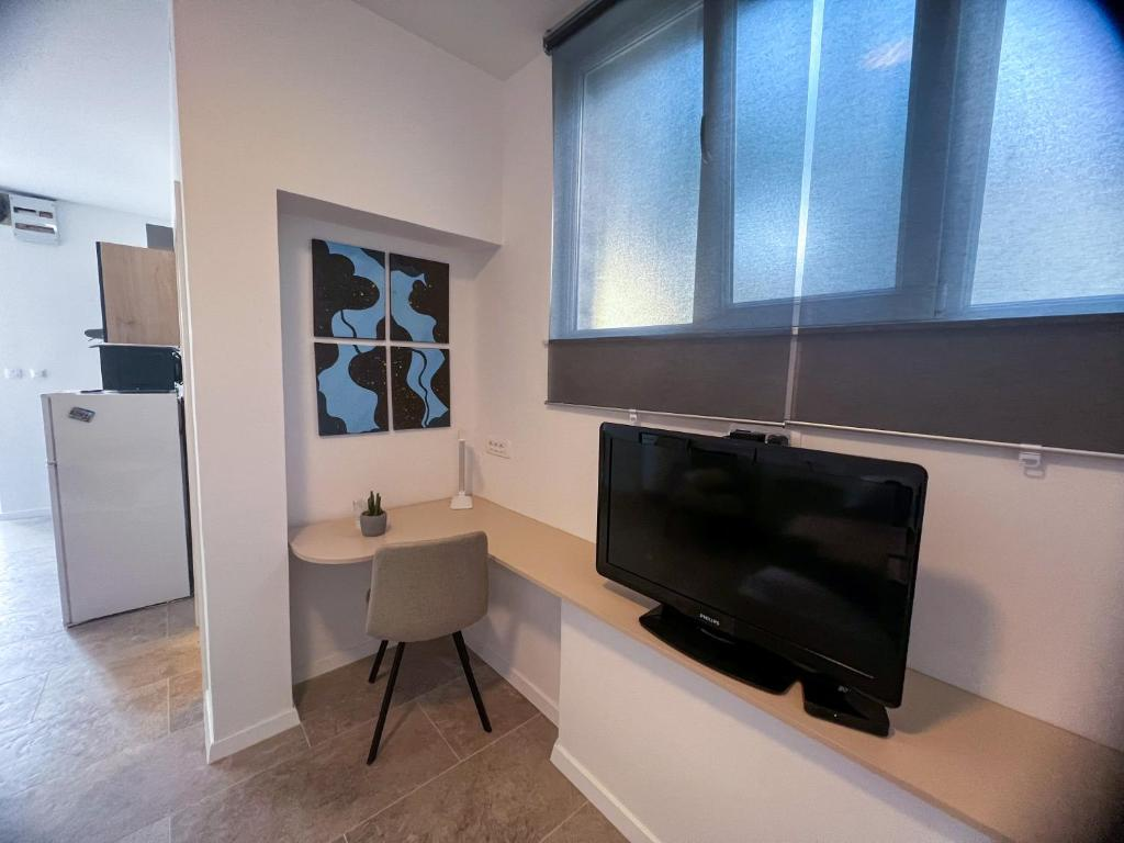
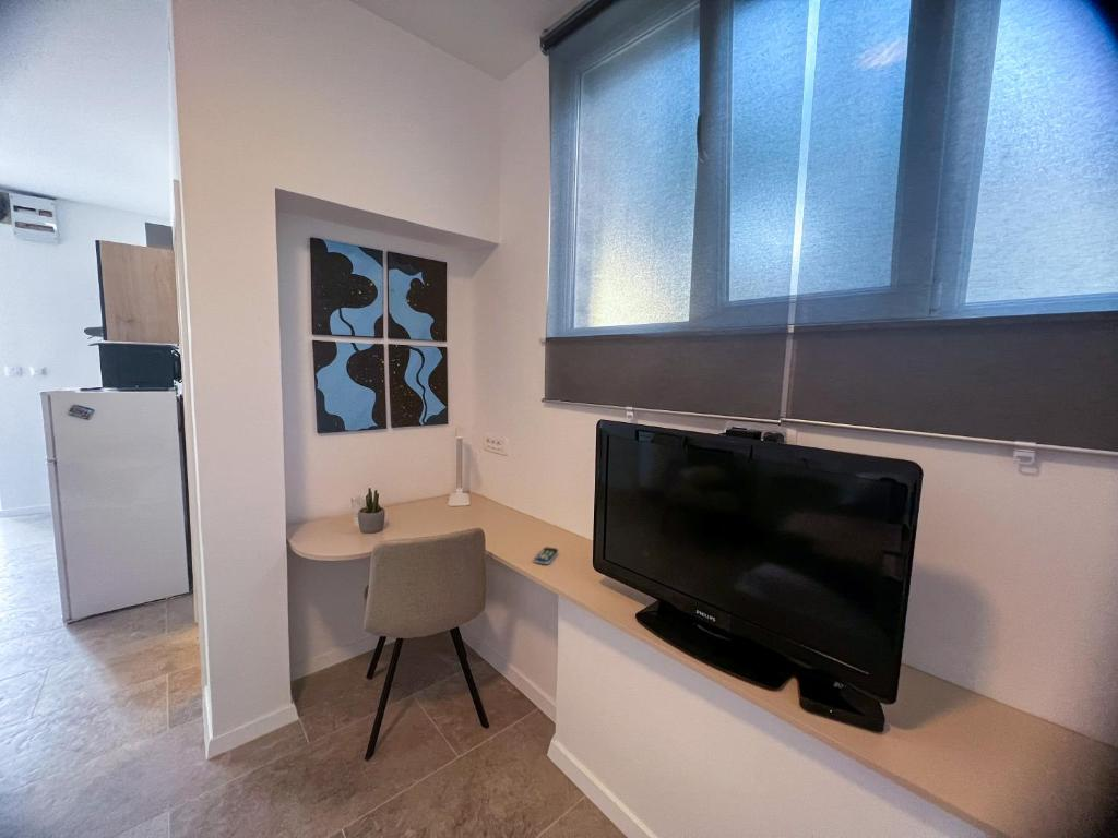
+ remote control [533,546,559,565]
